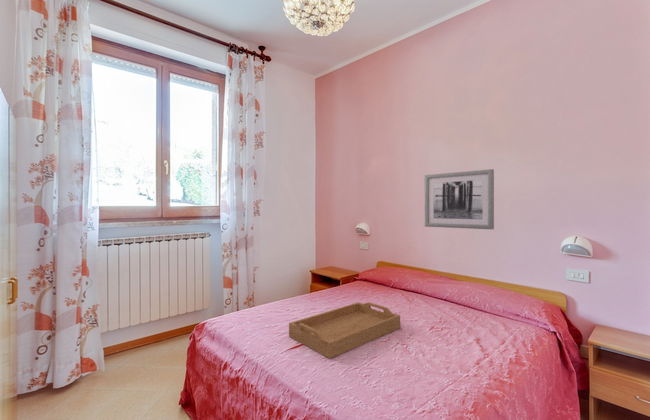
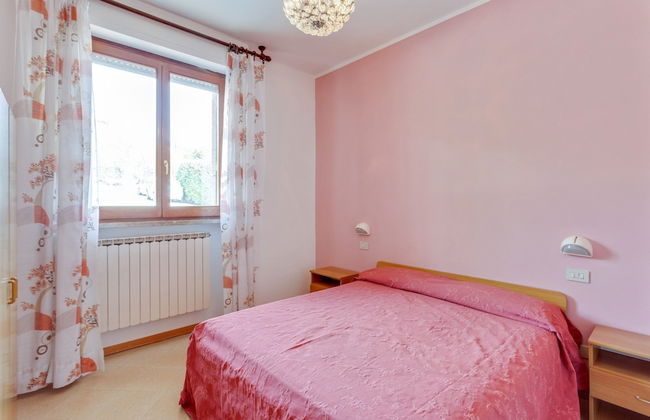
- wall art [424,168,495,230]
- serving tray [288,301,401,360]
